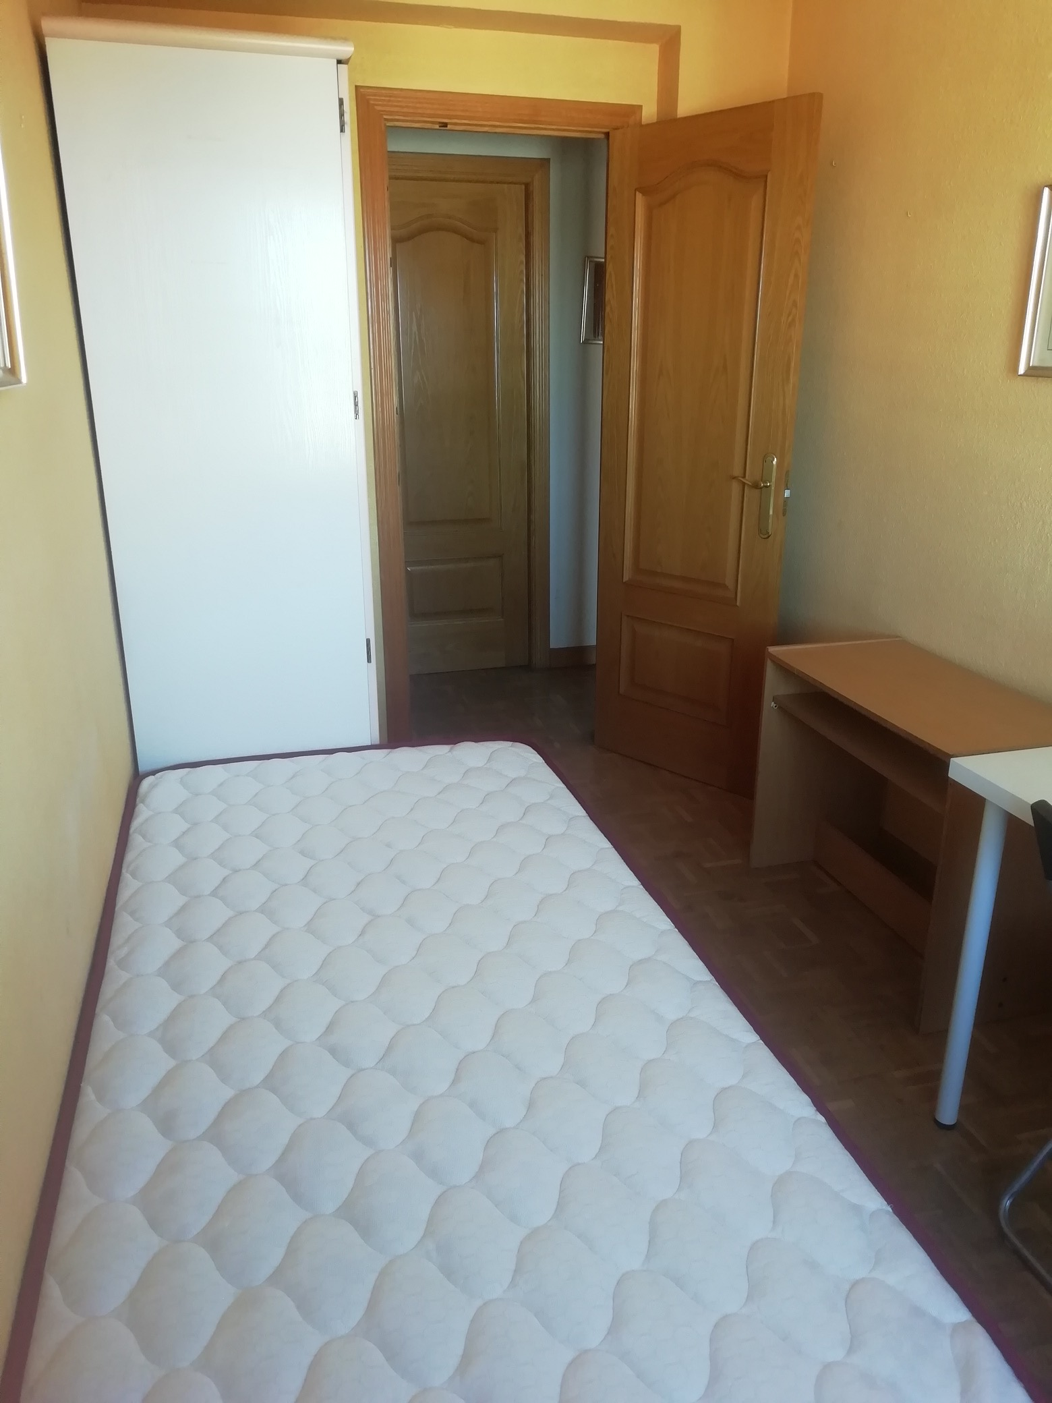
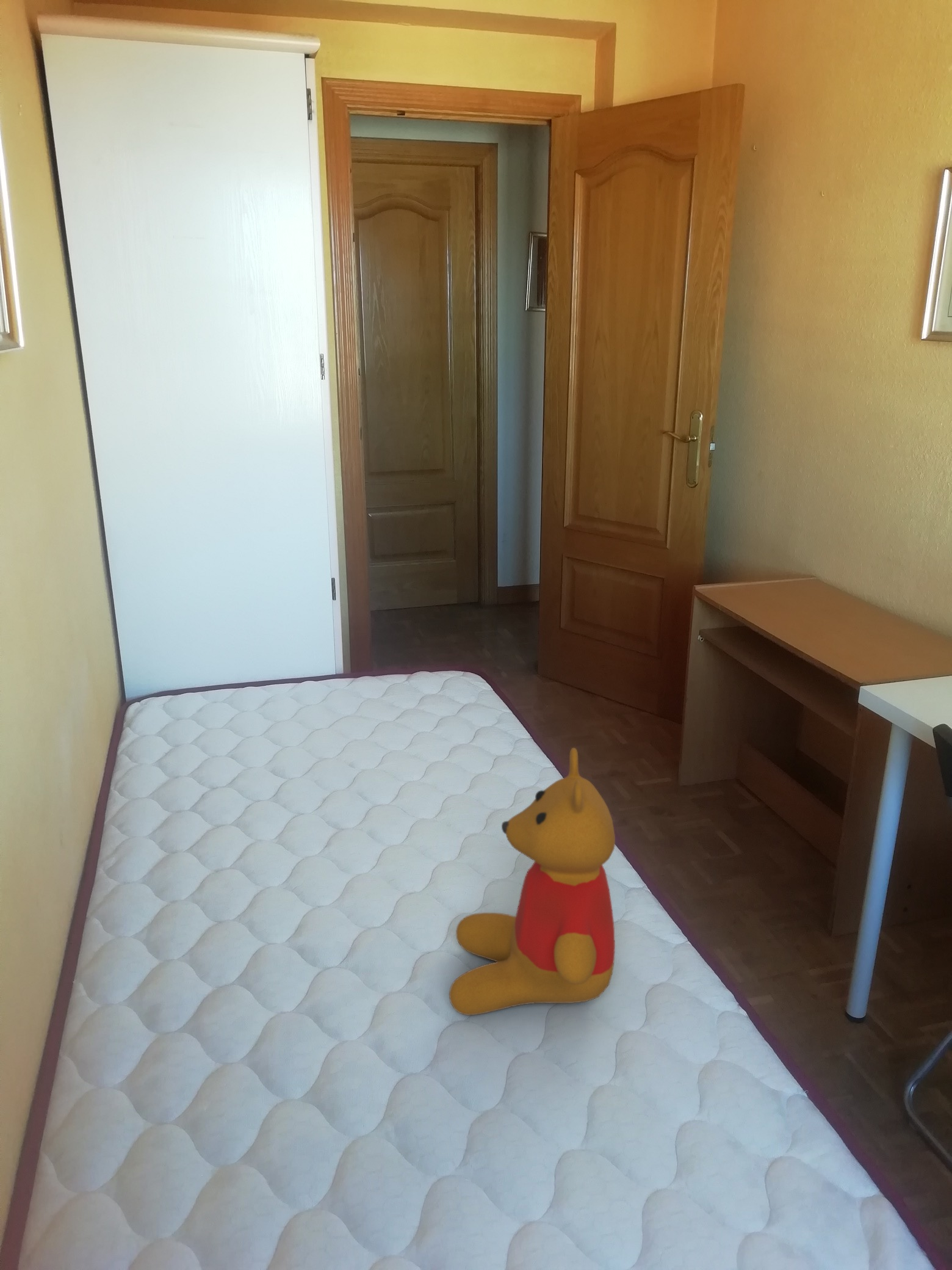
+ teddy bear [449,747,616,1016]
